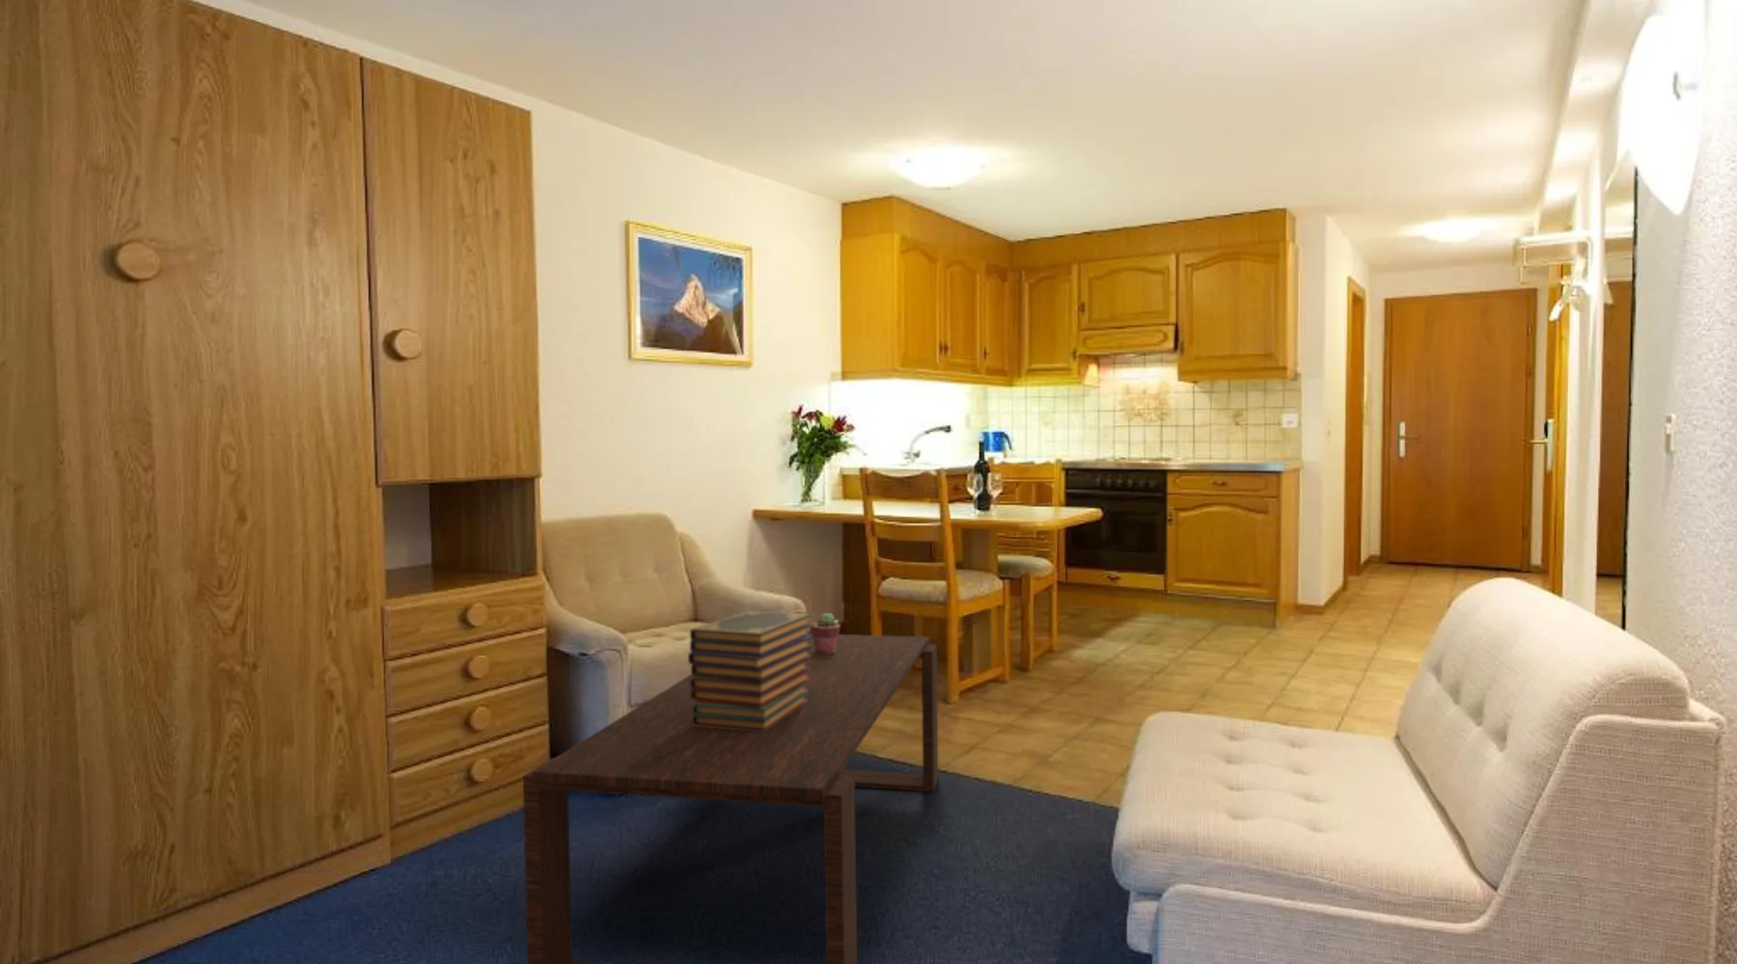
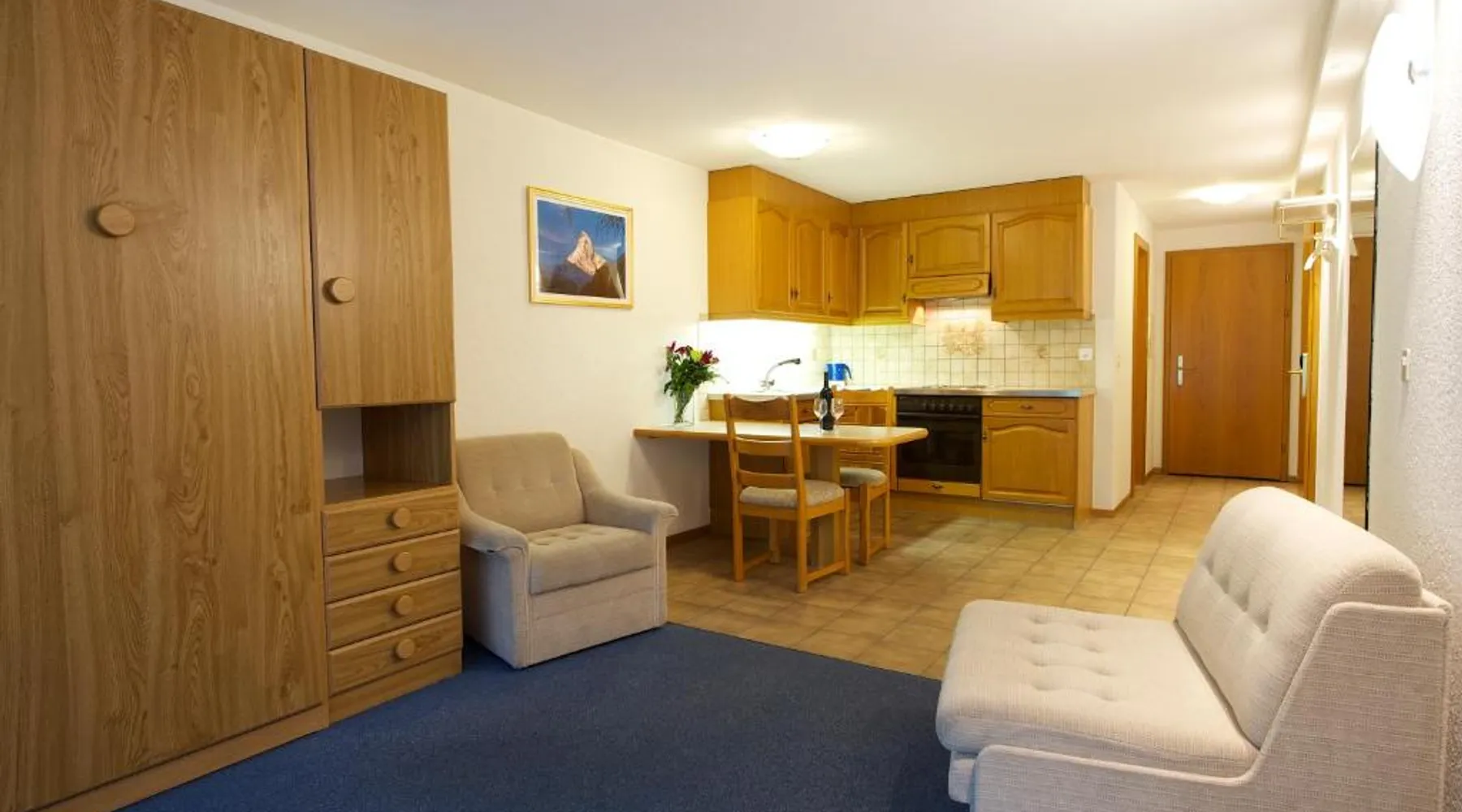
- coffee table [522,633,939,964]
- potted succulent [809,613,841,654]
- book stack [687,609,813,732]
